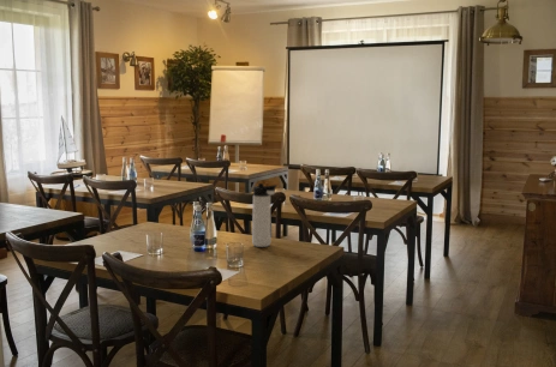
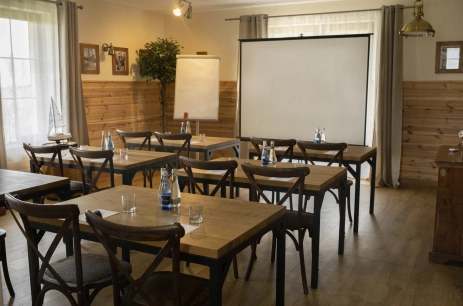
- thermos bottle [251,182,279,248]
